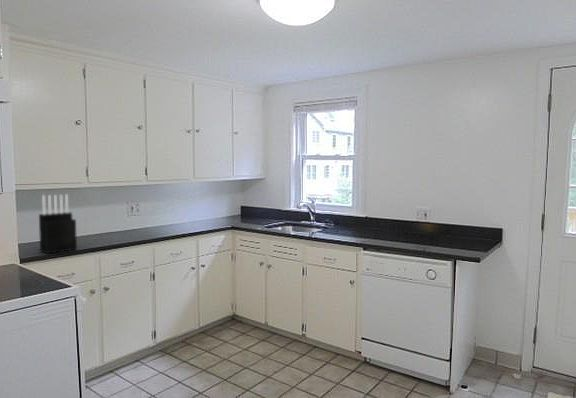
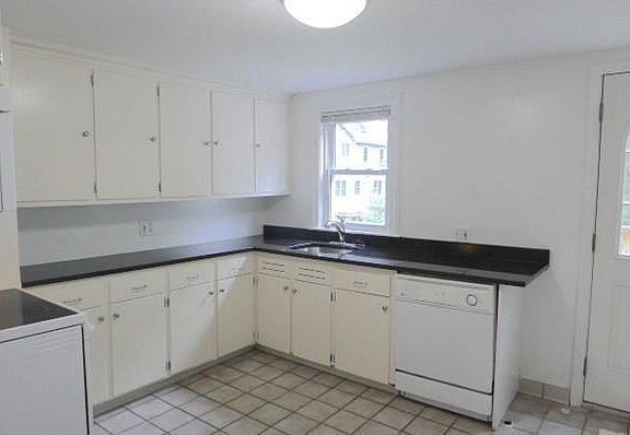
- knife block [38,194,78,255]
